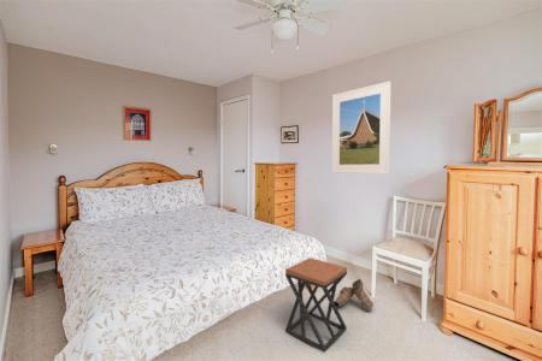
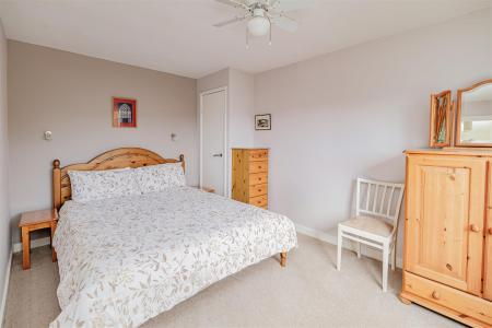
- stool [284,256,348,353]
- boots [334,278,375,312]
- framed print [331,81,393,176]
